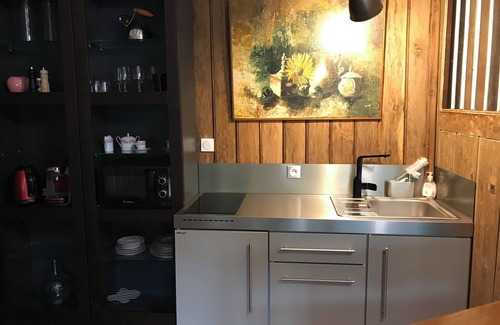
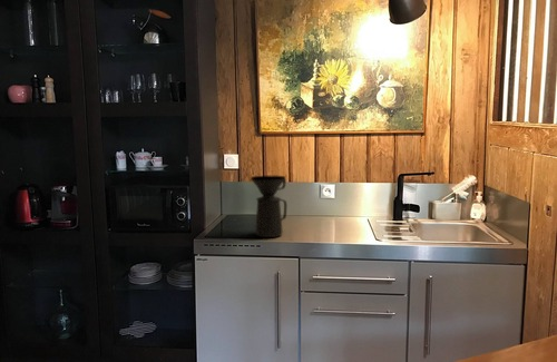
+ coffee maker [250,175,287,238]
